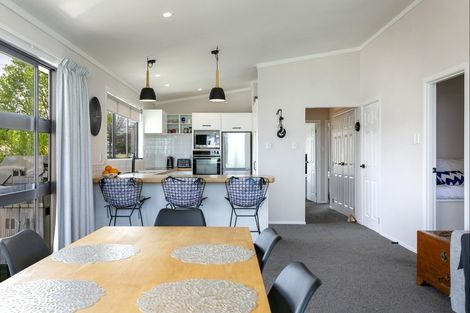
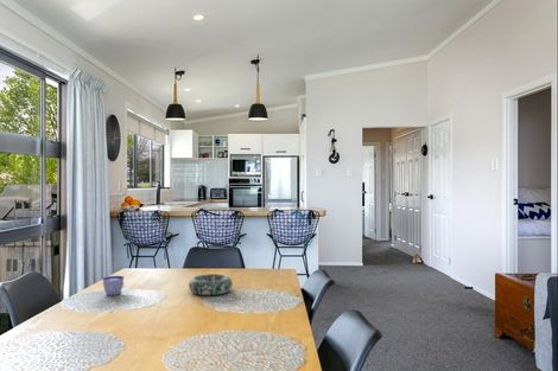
+ decorative bowl [188,273,234,296]
+ cup [102,275,132,296]
